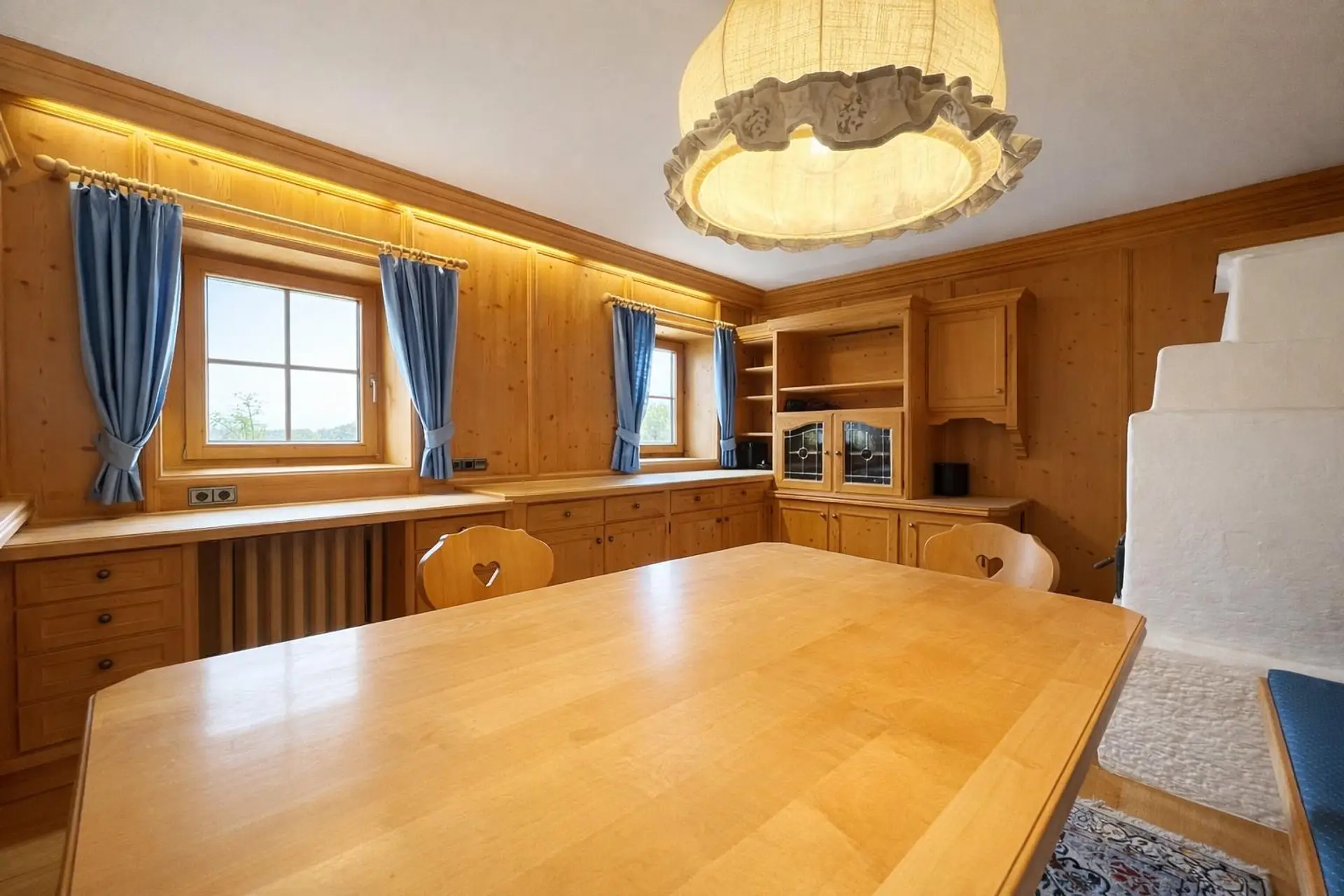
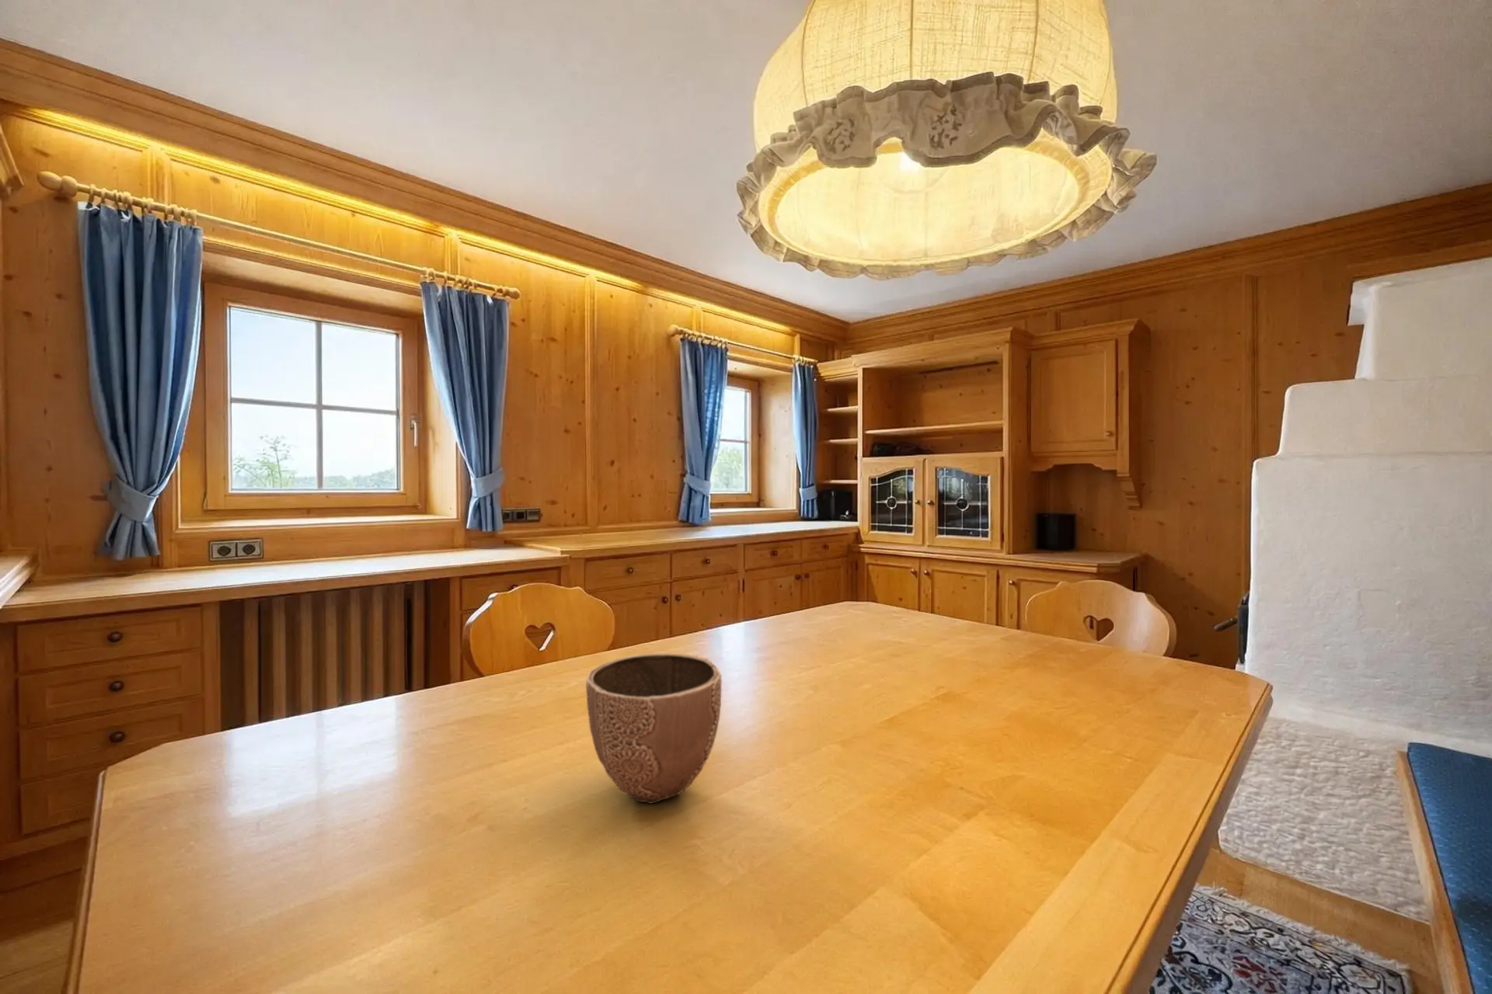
+ decorative bowl [585,652,723,804]
